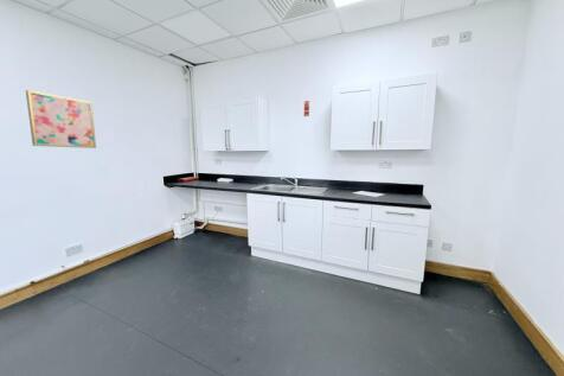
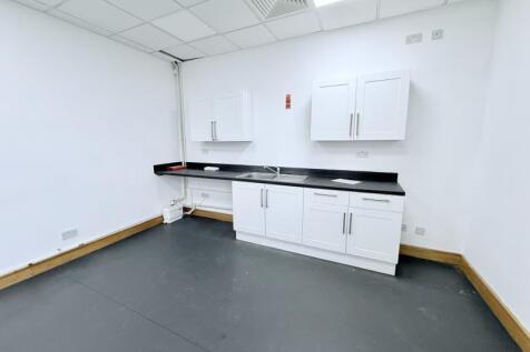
- wall art [25,89,97,149]
